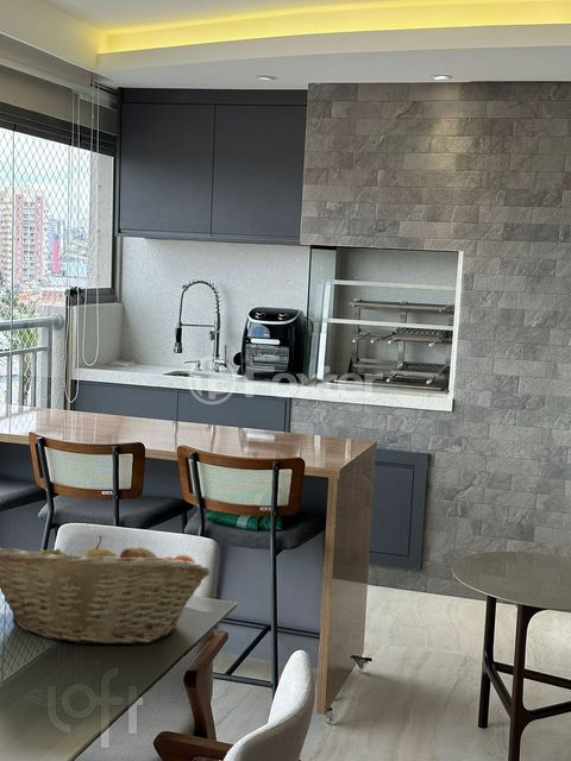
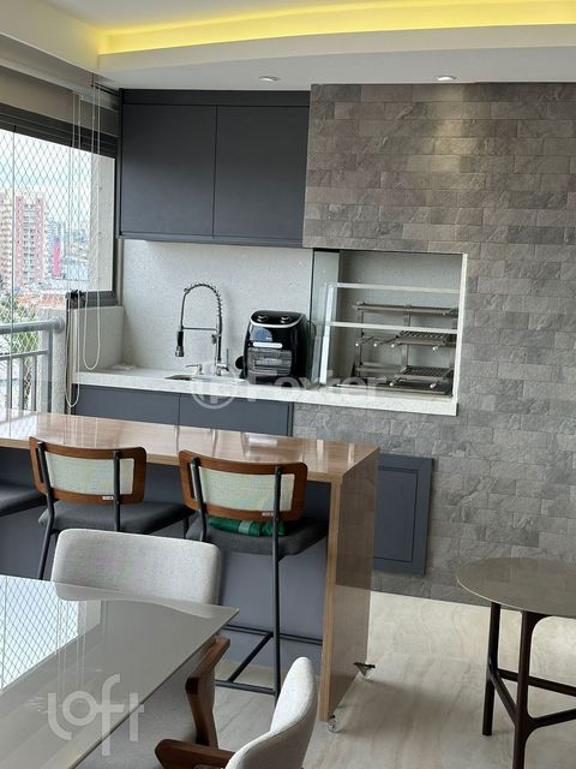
- fruit basket [0,535,212,646]
